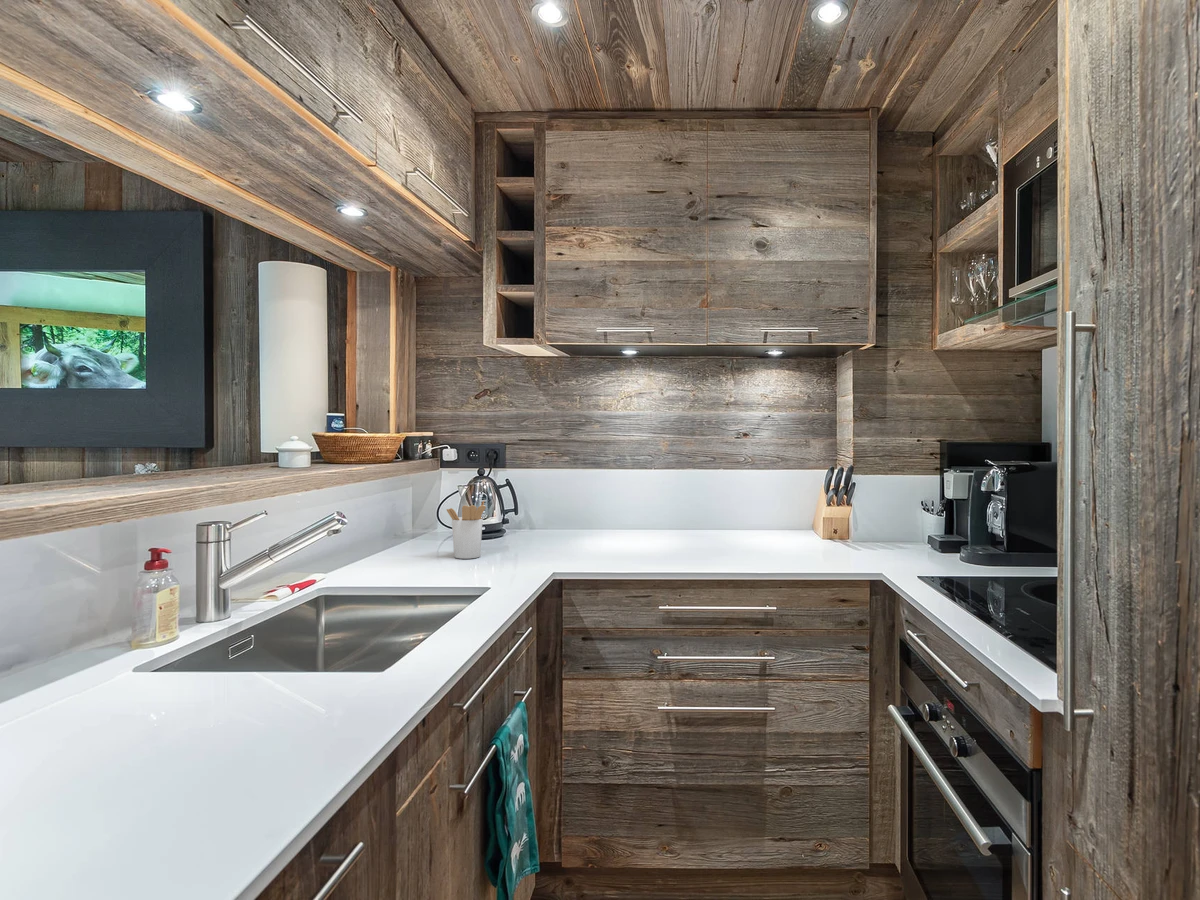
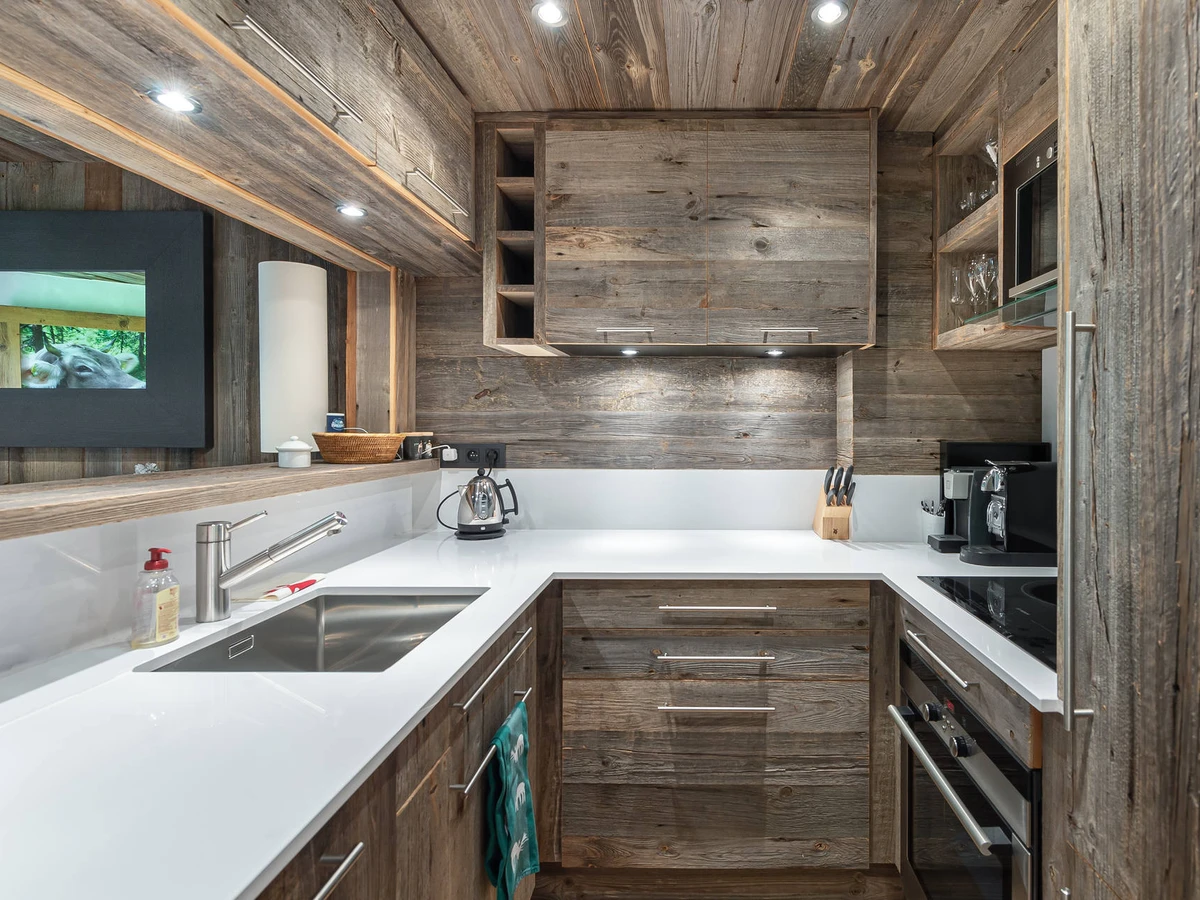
- utensil holder [446,499,487,560]
